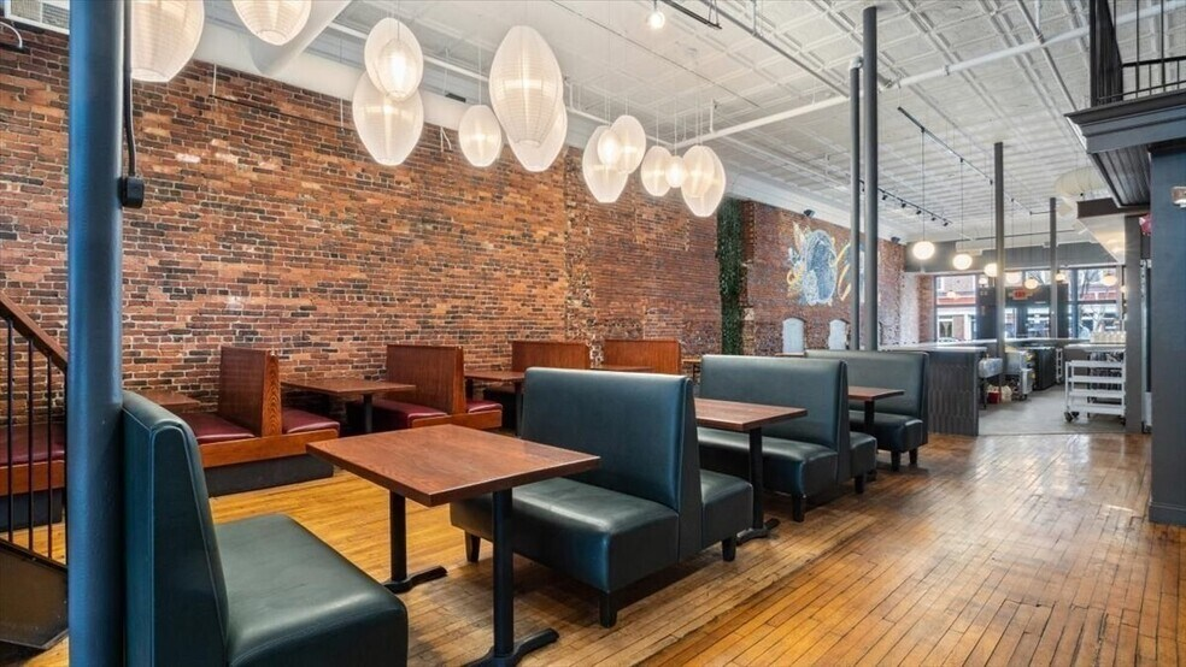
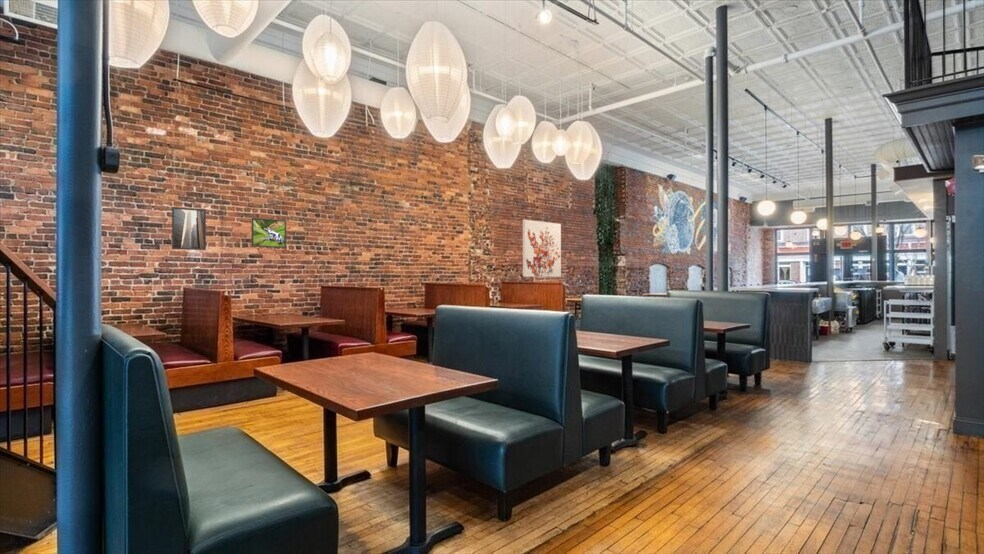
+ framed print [171,206,207,251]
+ wall art [522,219,562,278]
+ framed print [251,217,287,249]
